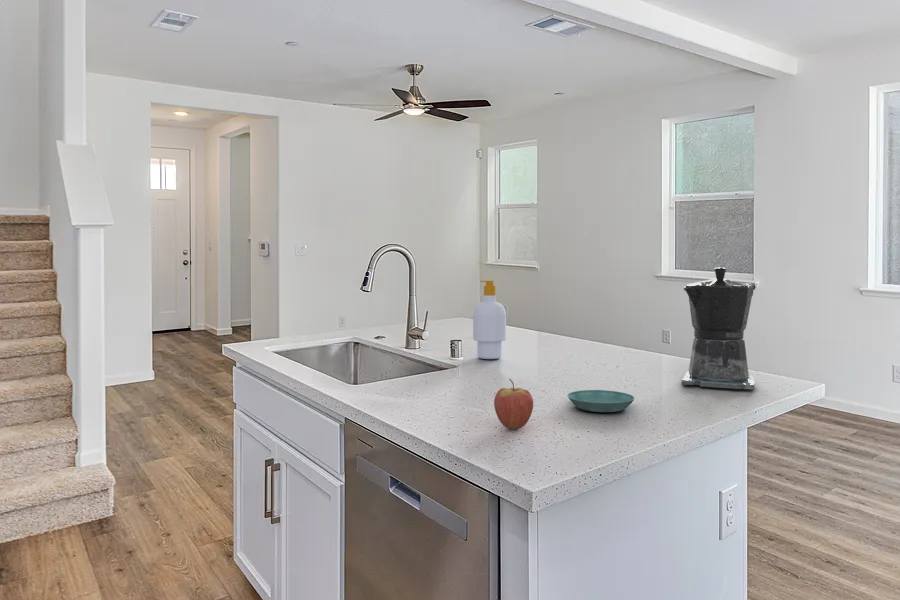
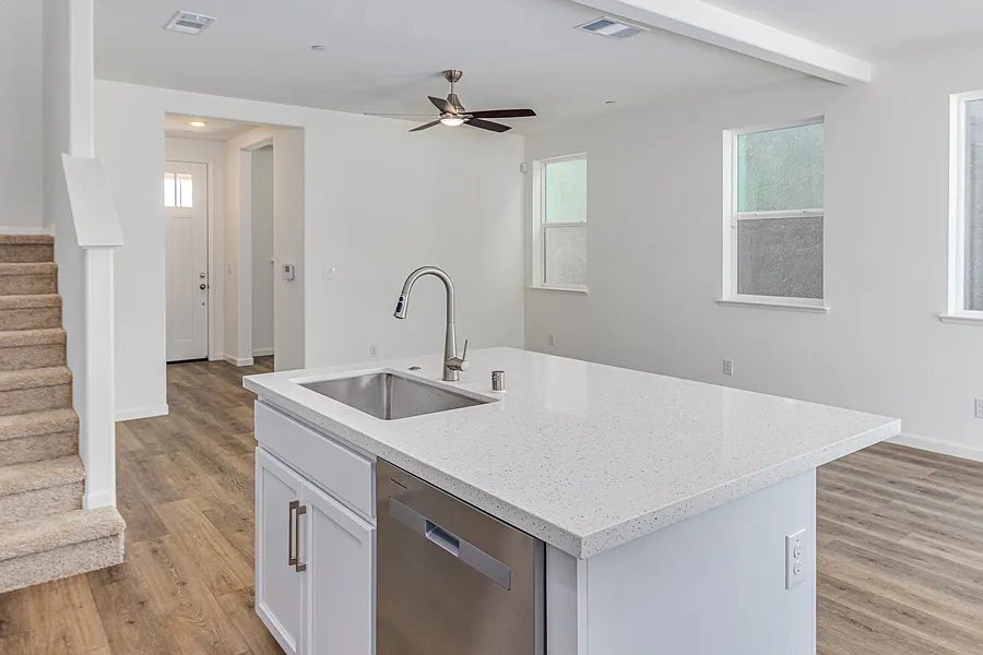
- soap bottle [472,280,507,360]
- fruit [493,378,534,430]
- saucer [566,389,635,413]
- coffee maker [680,266,757,390]
